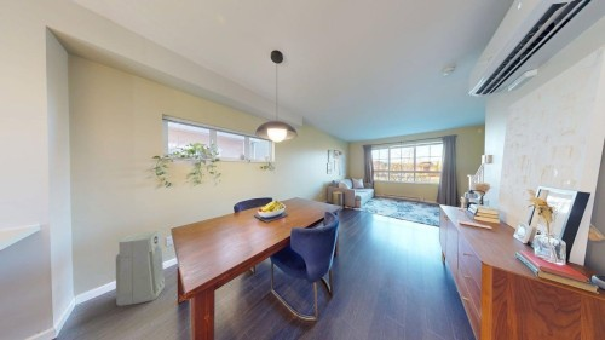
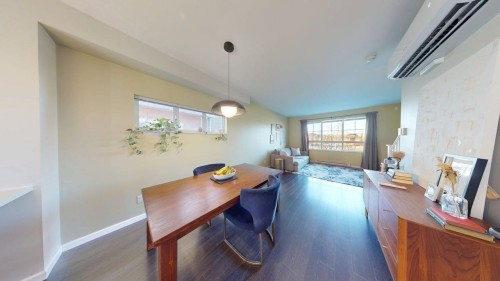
- air purifier [115,230,166,307]
